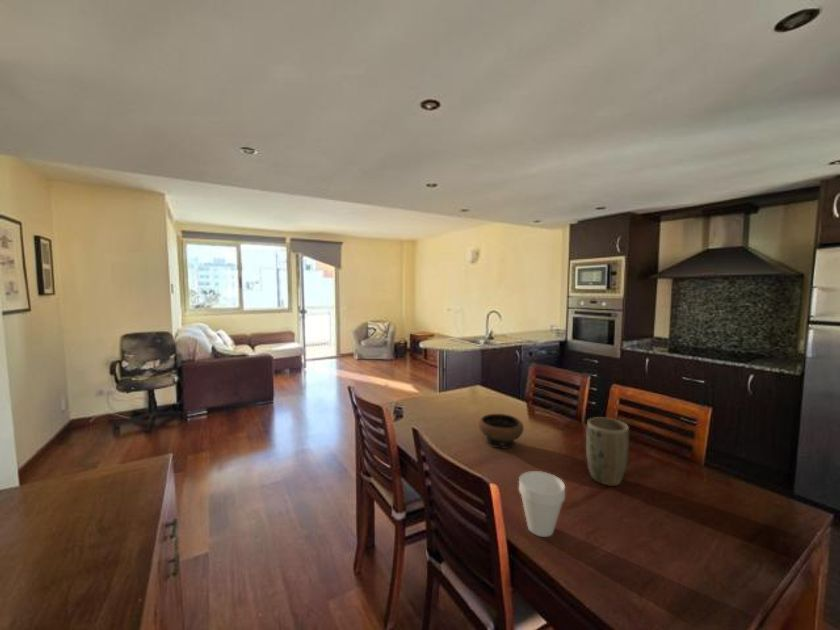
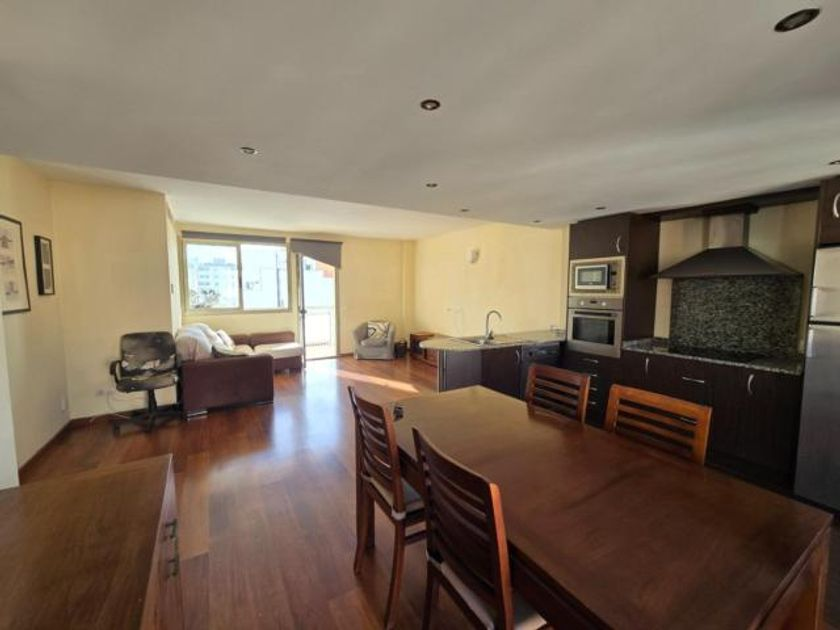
- cup [518,470,566,538]
- plant pot [585,416,630,487]
- bowl [478,413,525,450]
